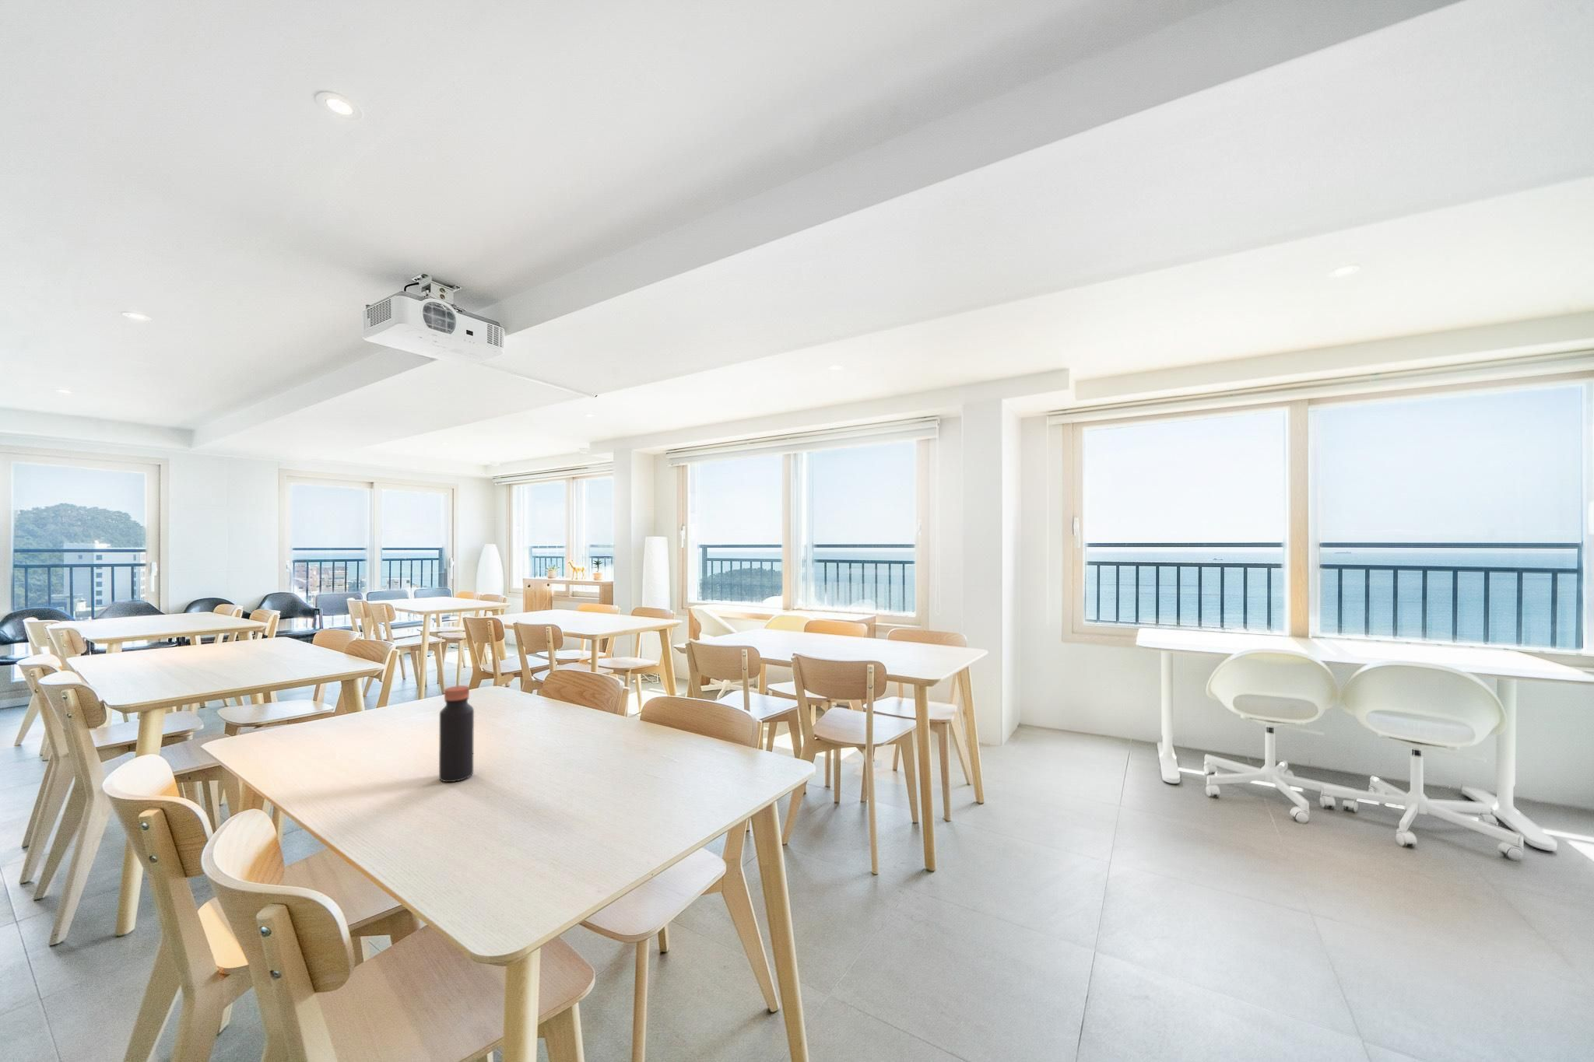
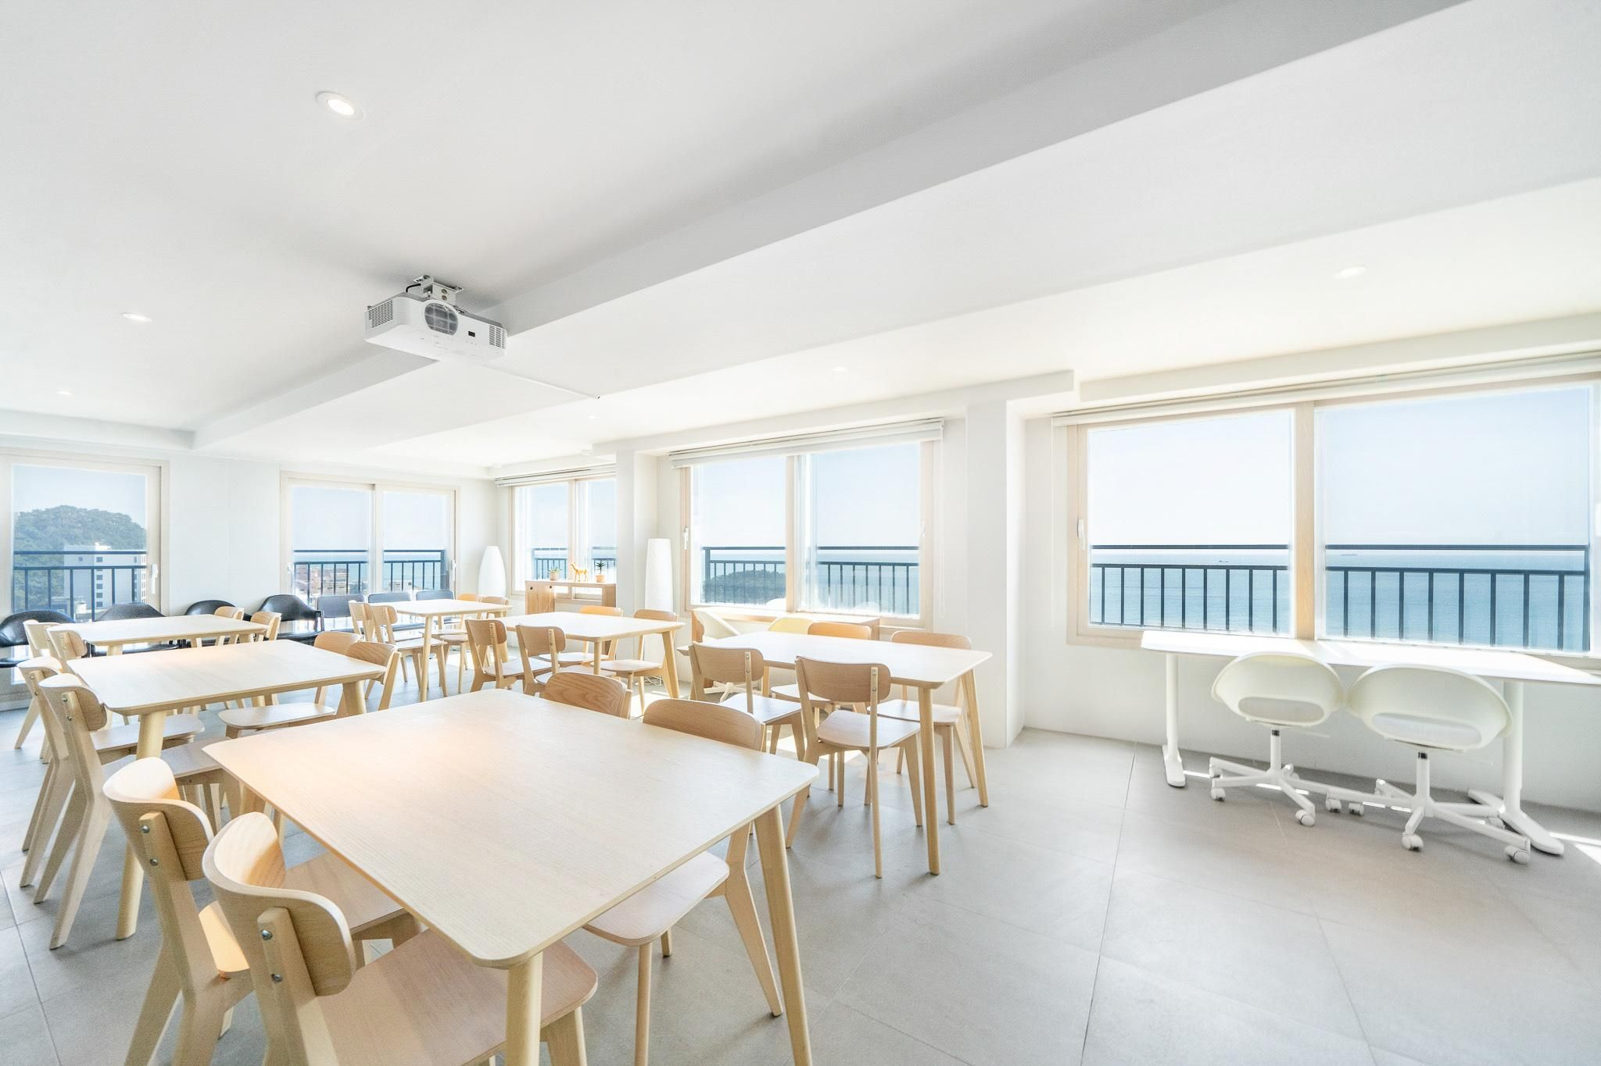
- bottle [438,685,475,782]
